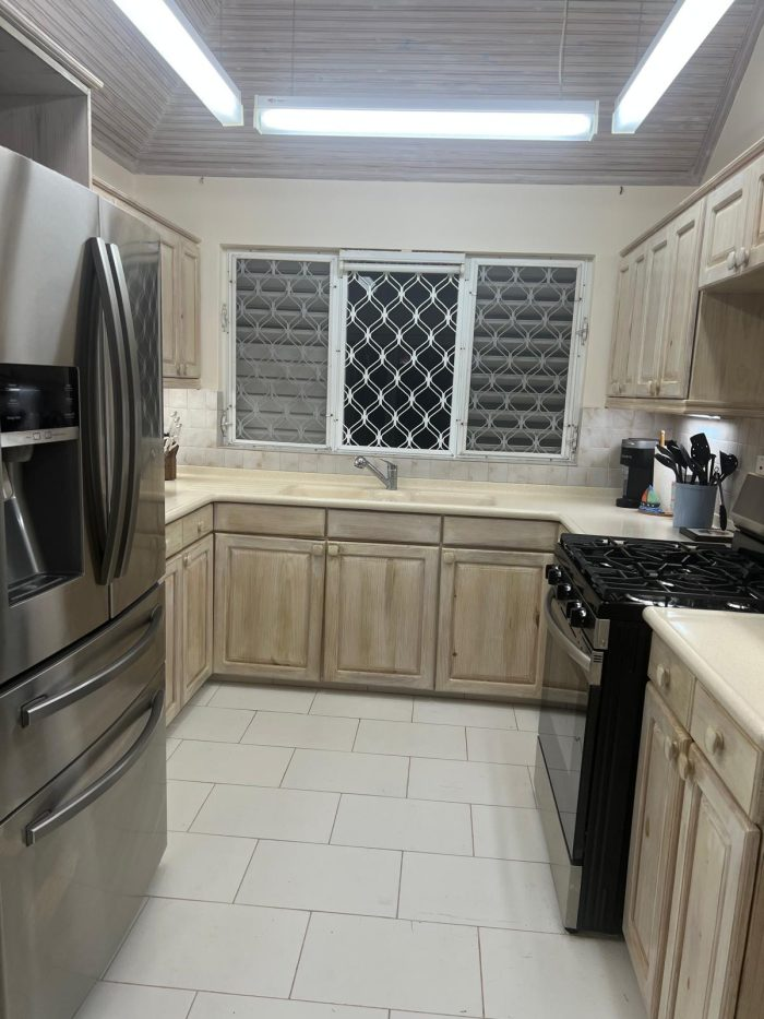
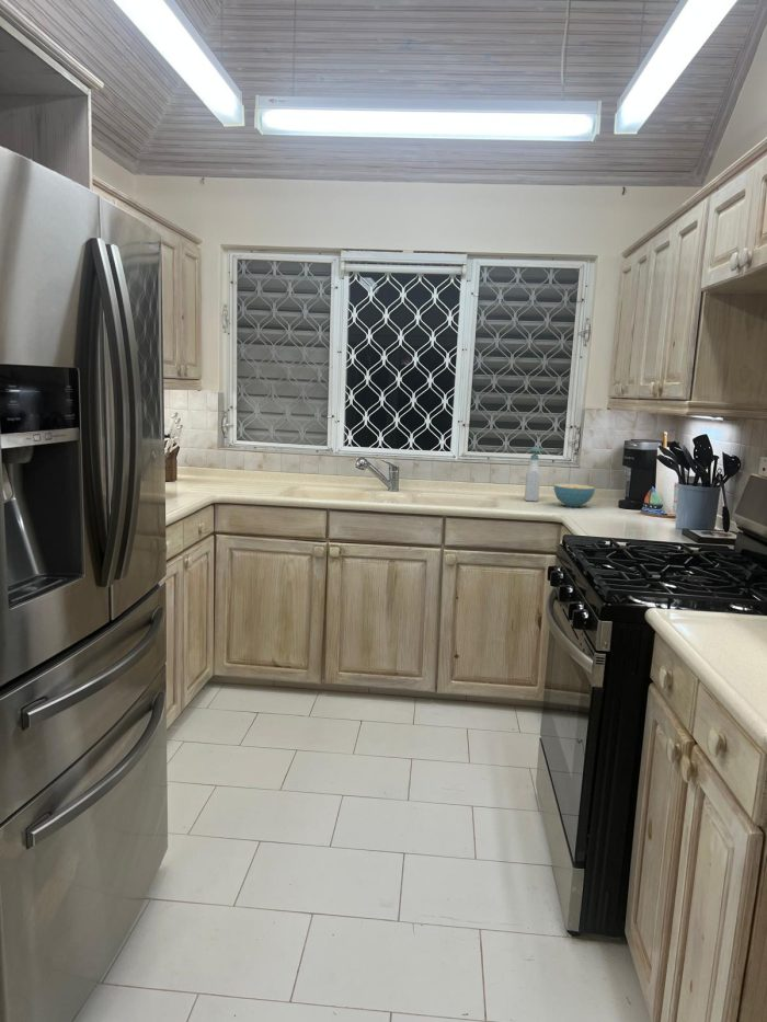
+ soap bottle [524,446,546,503]
+ cereal bowl [553,483,596,508]
